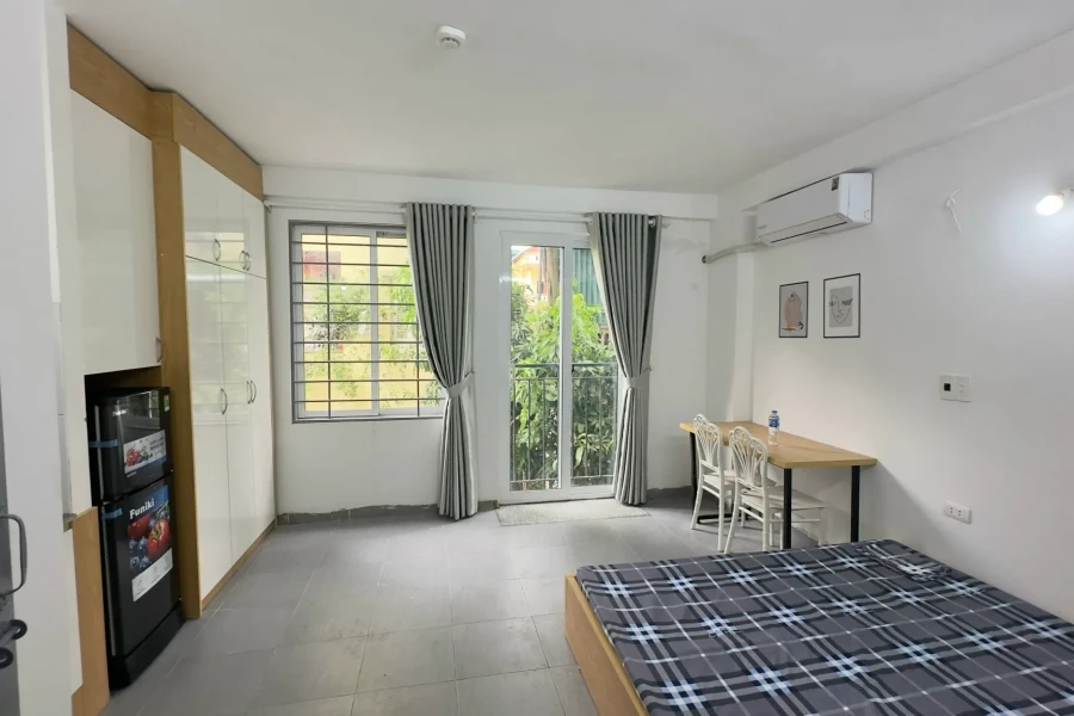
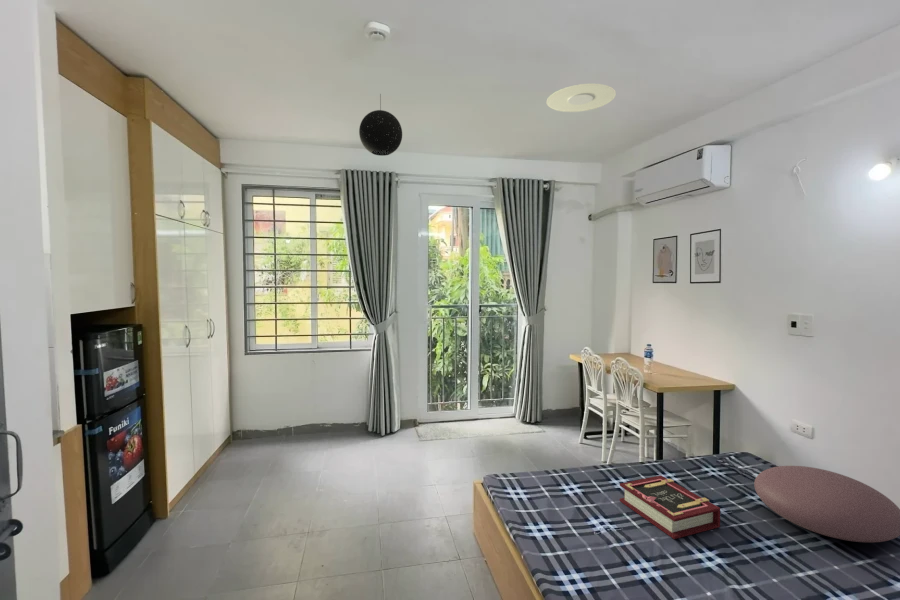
+ book [619,474,721,540]
+ plate [545,83,617,113]
+ cushion [753,465,900,543]
+ pendant light [358,93,403,157]
